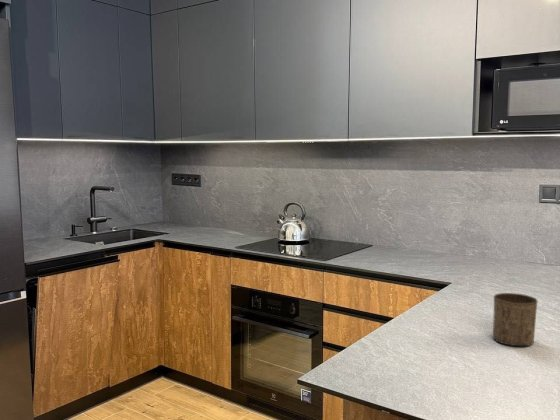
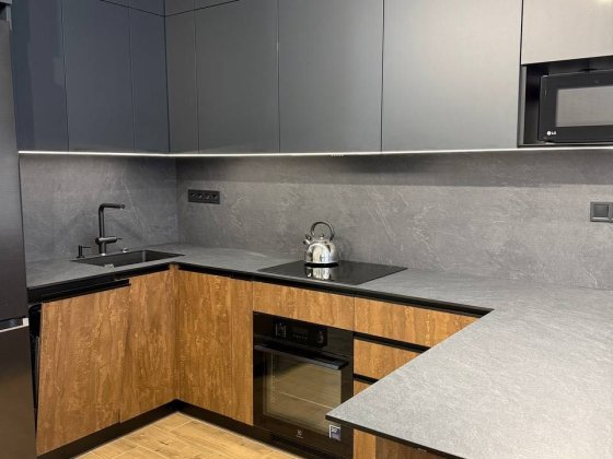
- cup [492,292,538,347]
